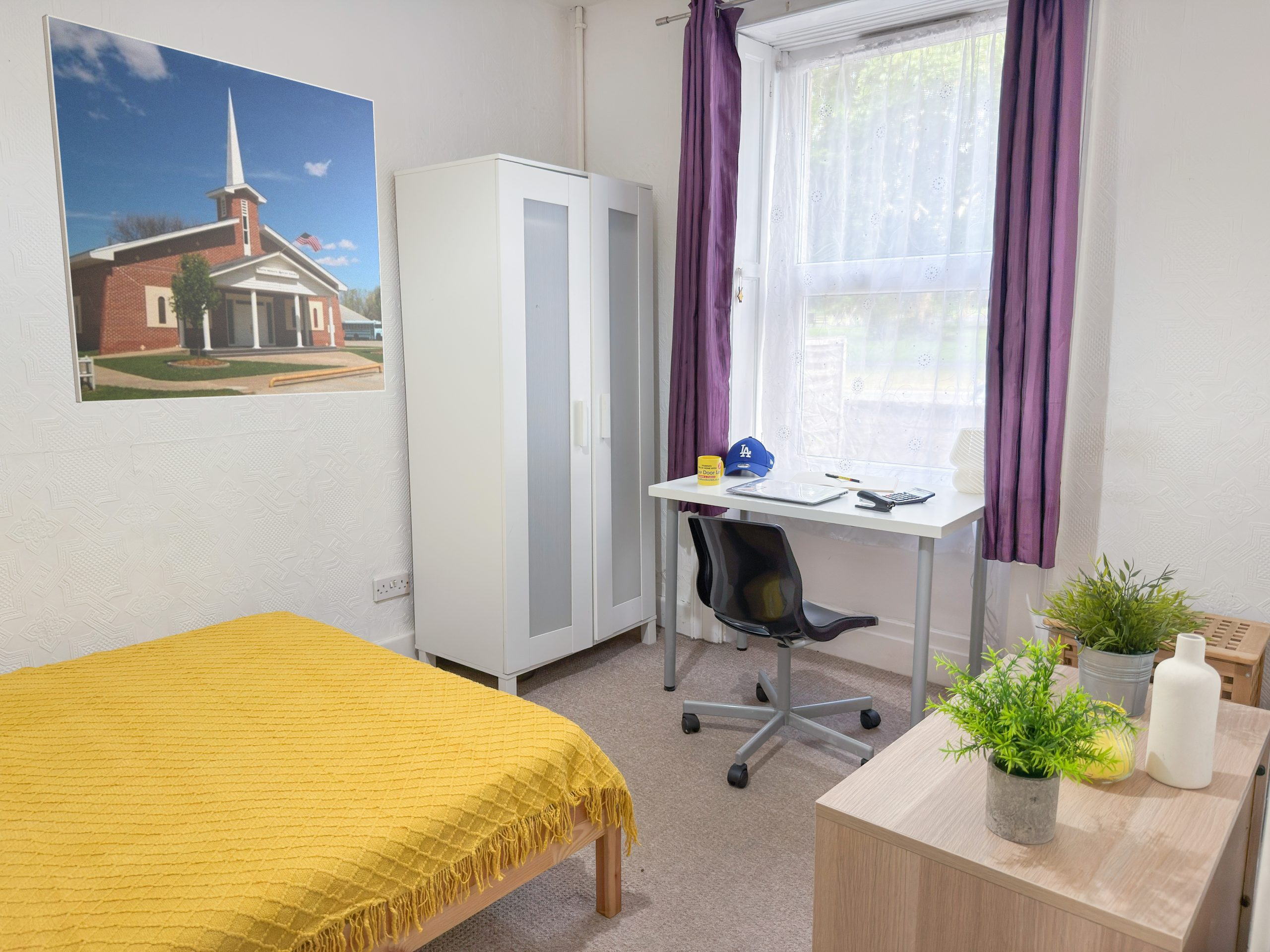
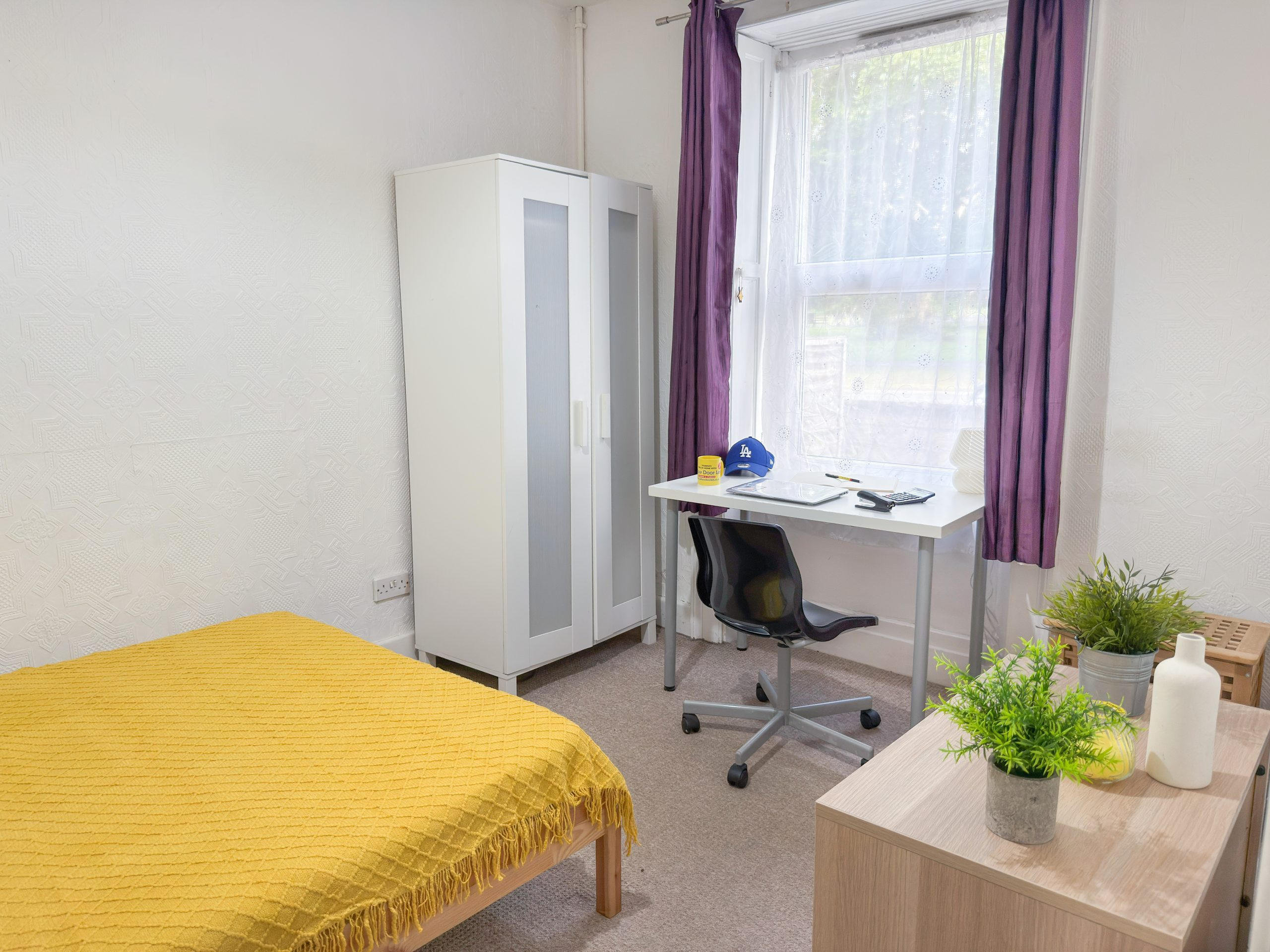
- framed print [42,13,386,404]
